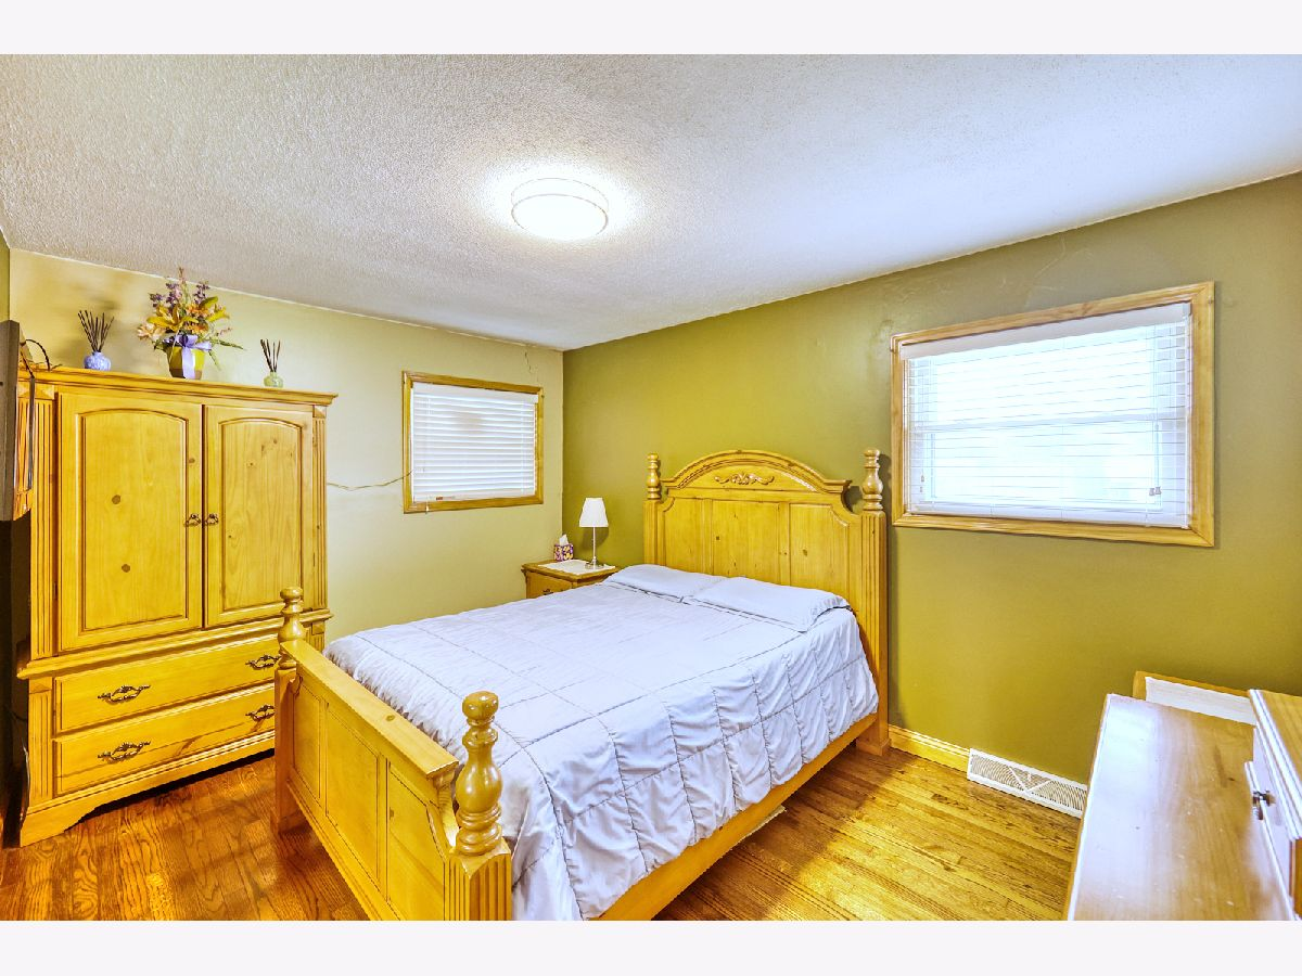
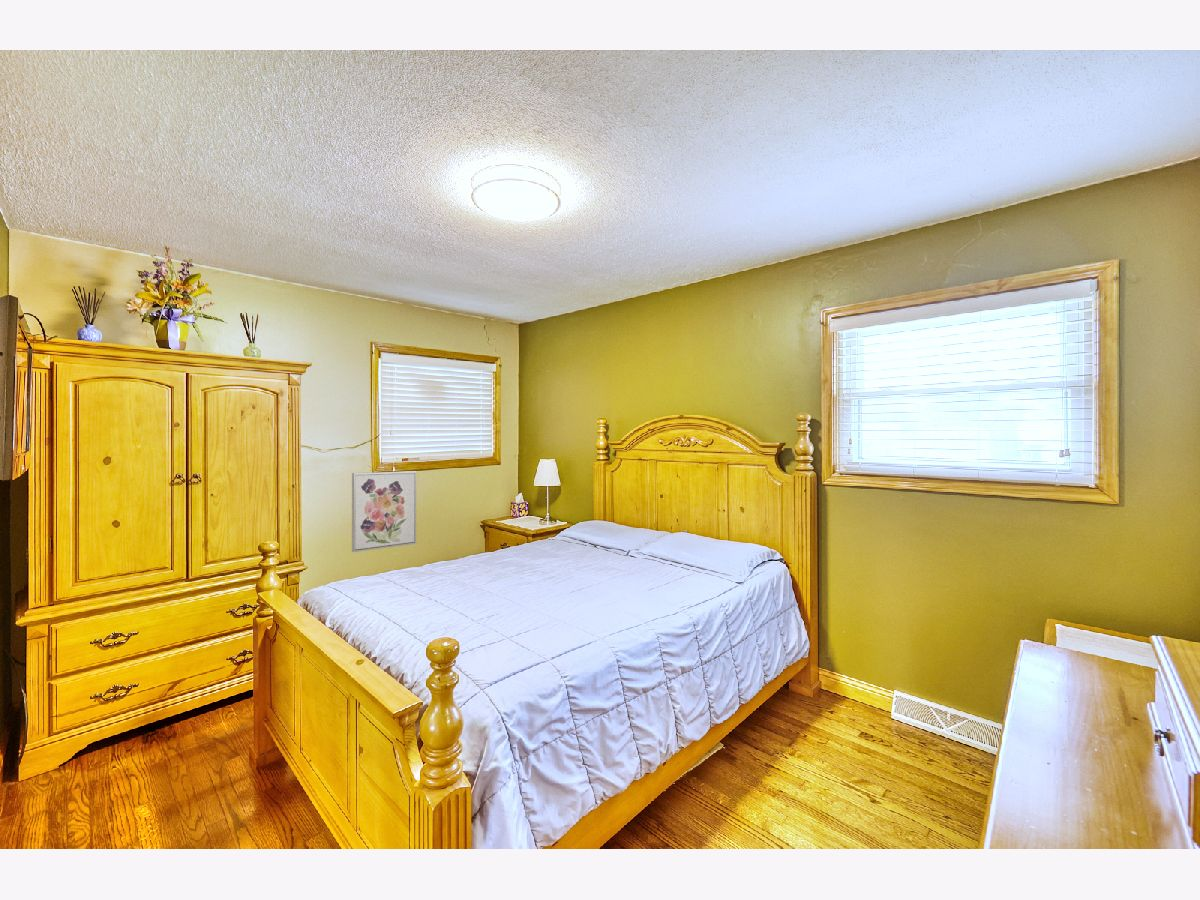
+ wall art [351,470,417,553]
